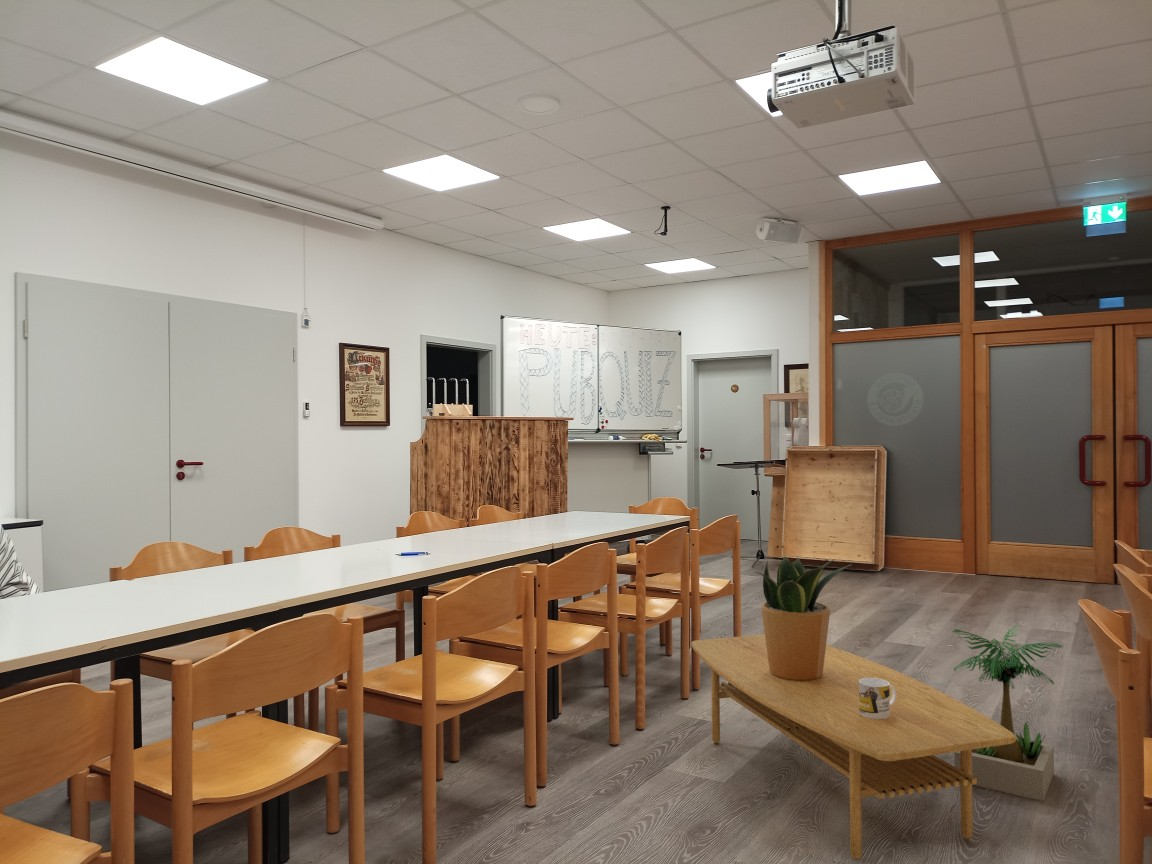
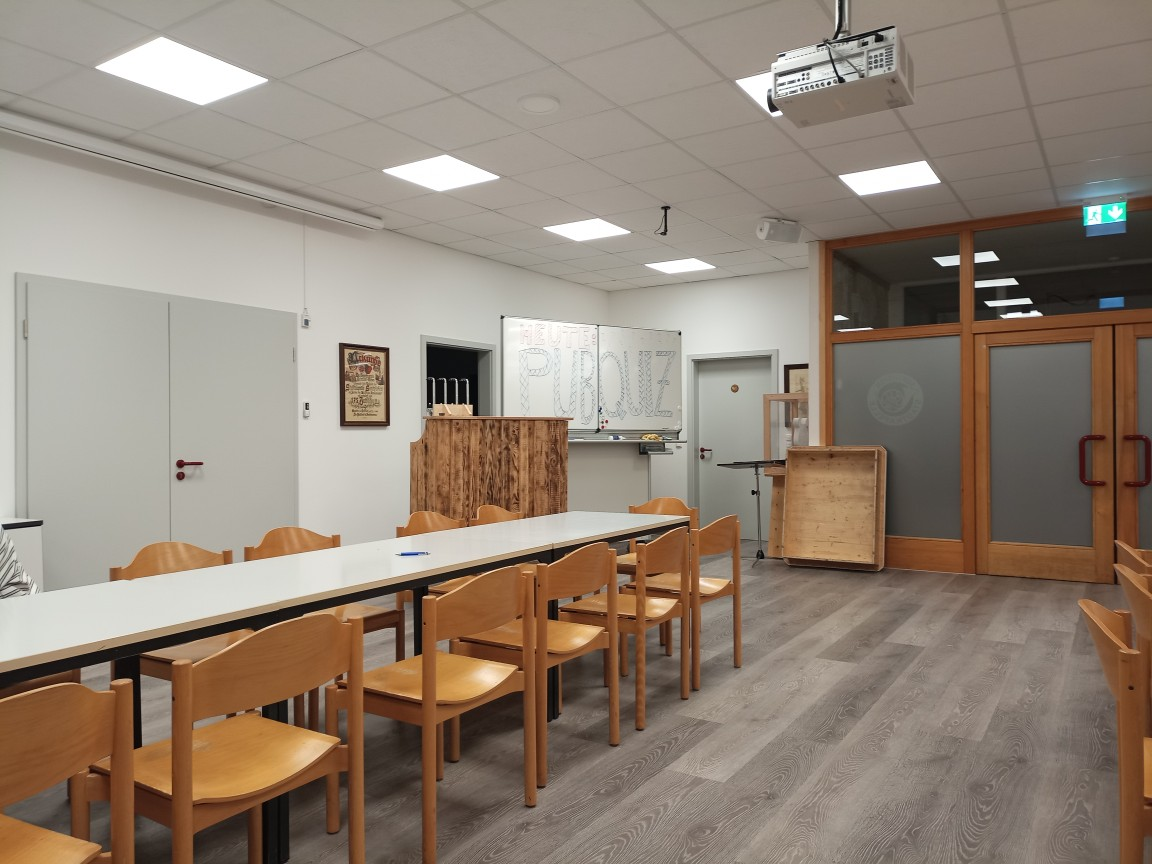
- coffee table [690,633,1017,861]
- potted plant [754,555,853,681]
- mug [859,678,896,719]
- potted plant [952,624,1063,802]
